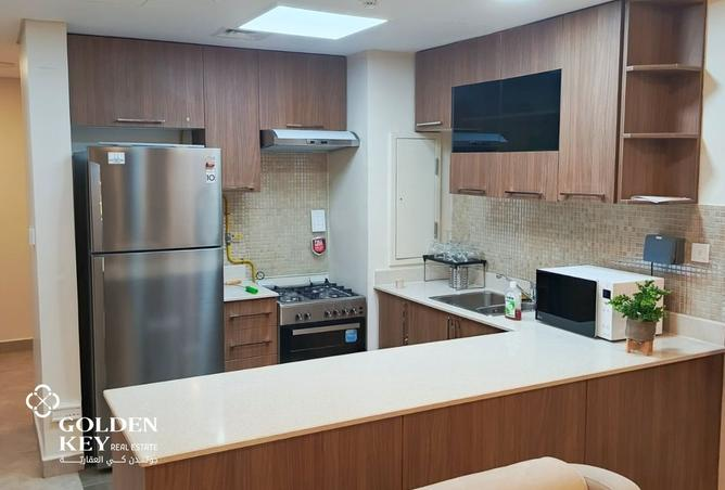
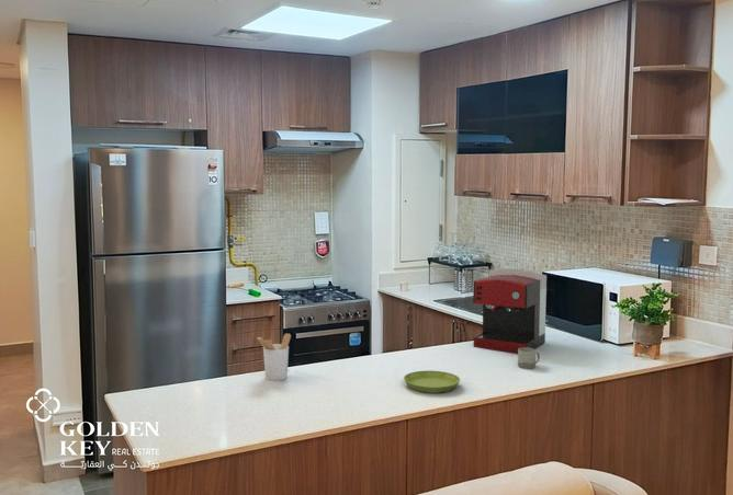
+ cup [517,347,541,370]
+ saucer [403,370,461,394]
+ utensil holder [256,332,292,382]
+ coffee maker [472,267,548,354]
